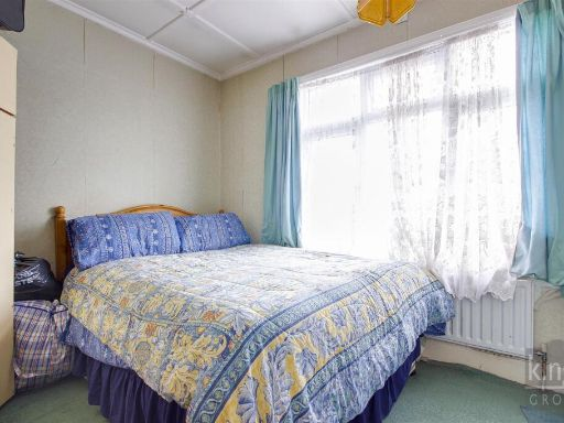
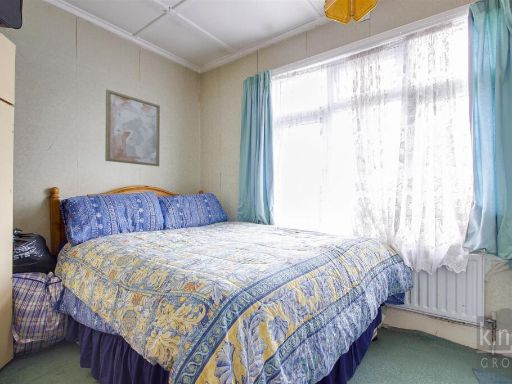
+ wall art [104,89,161,167]
